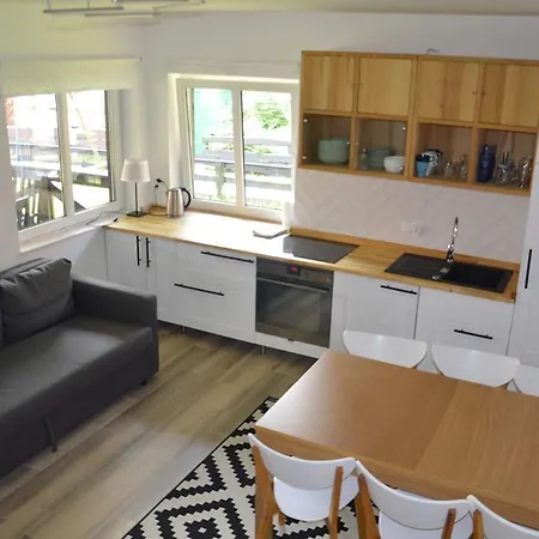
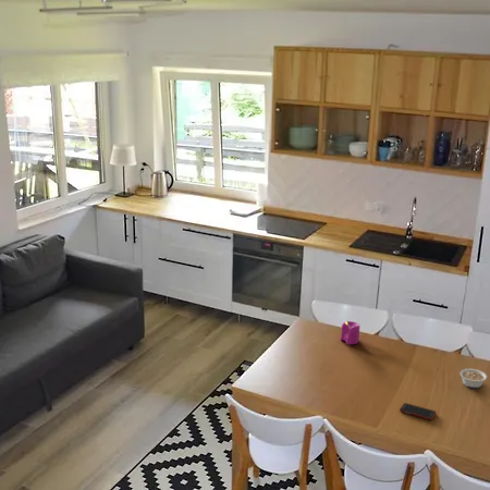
+ cell phone [399,402,437,421]
+ legume [457,368,488,389]
+ candle [339,320,360,345]
